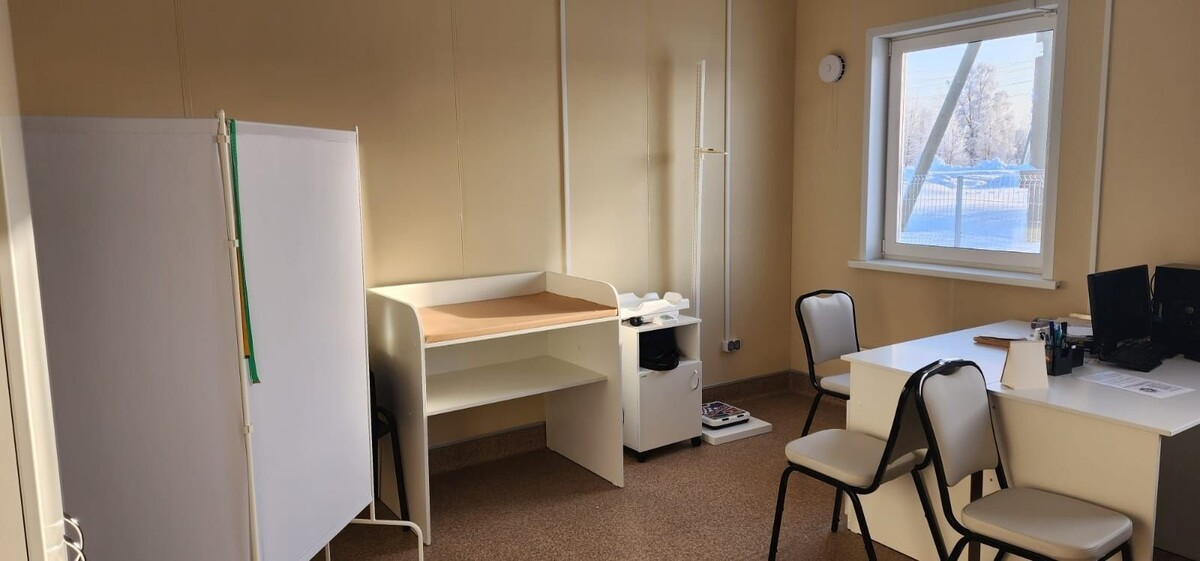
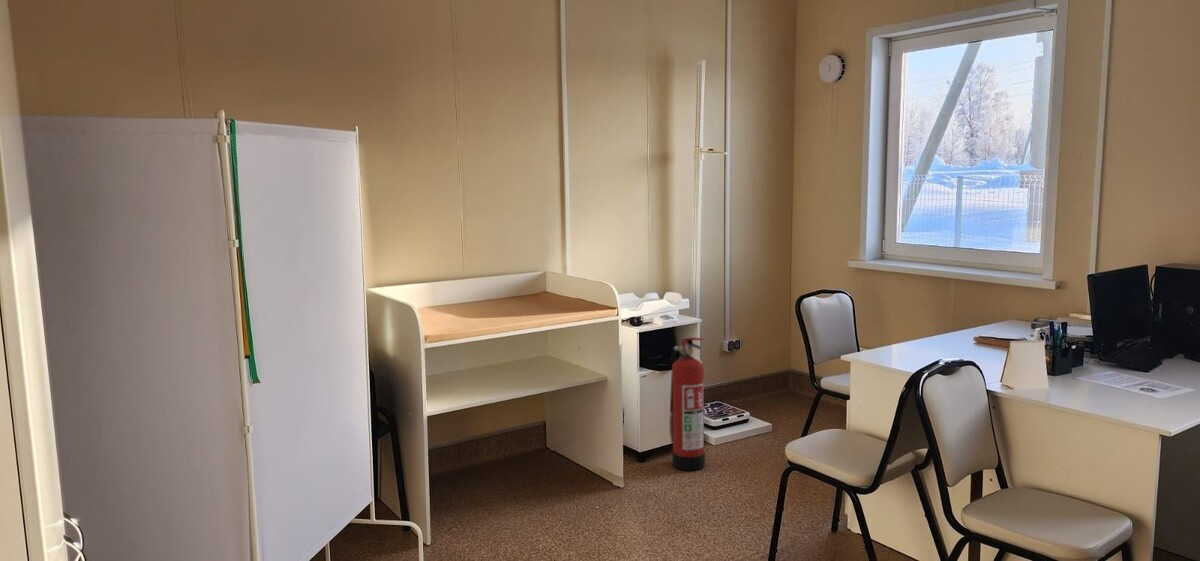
+ fire extinguisher [669,336,706,471]
